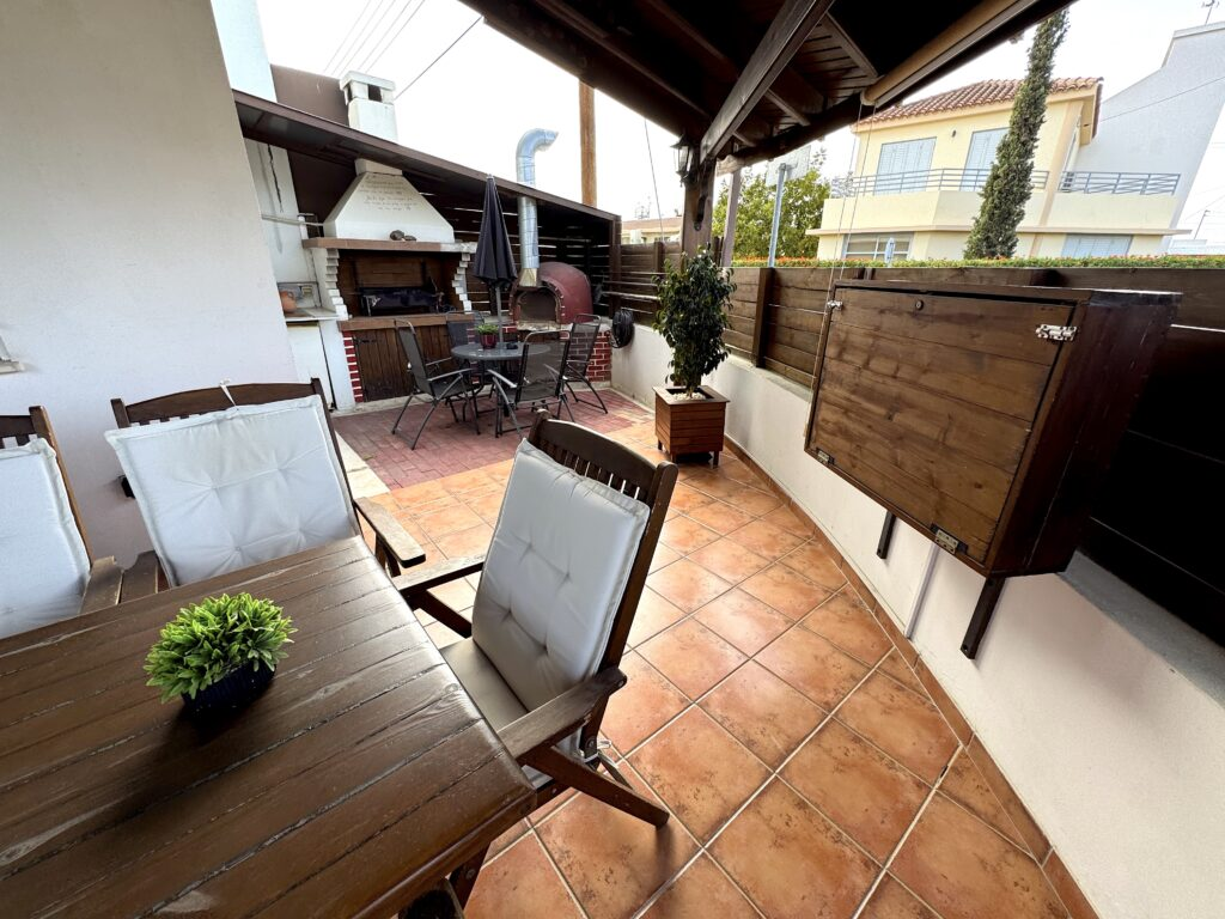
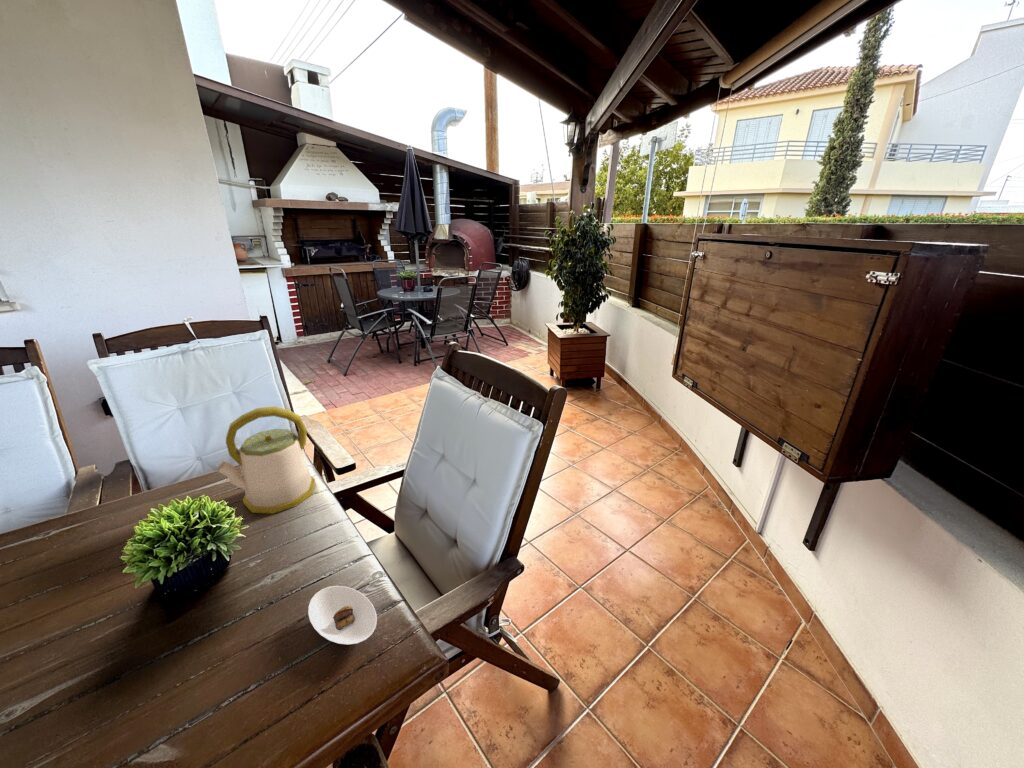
+ saucer [307,585,378,646]
+ kettle [216,405,317,515]
